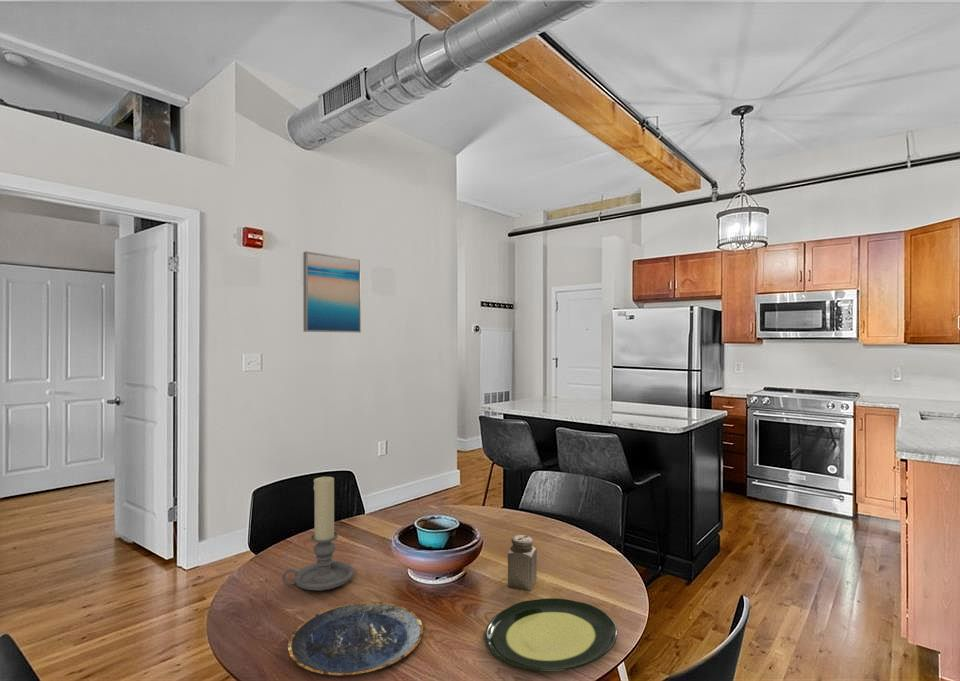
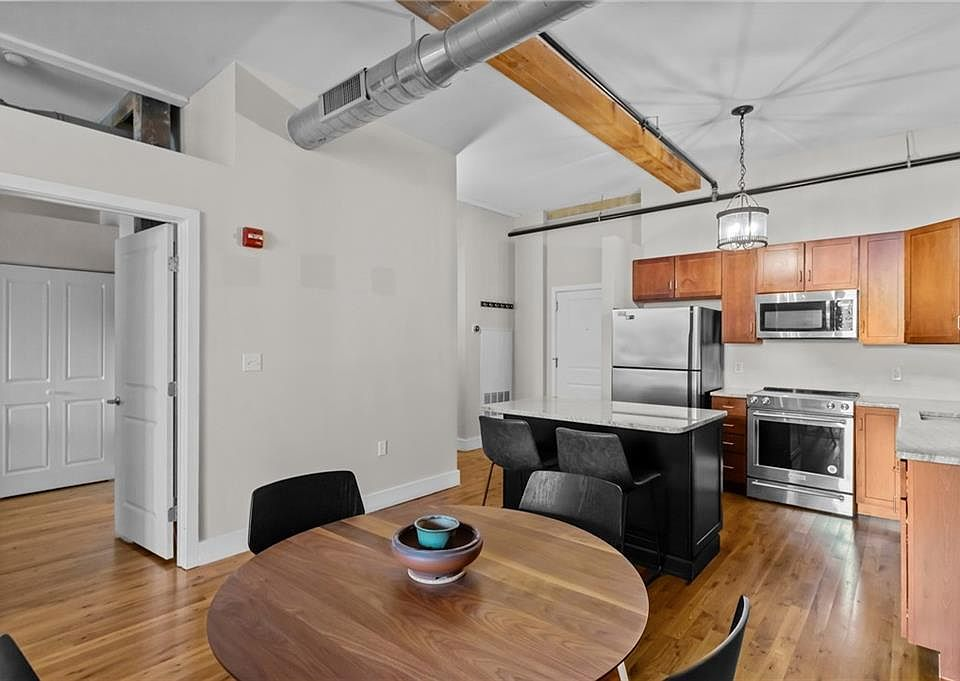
- plate [287,601,424,678]
- plate [483,597,618,672]
- candle holder [281,476,355,592]
- salt shaker [507,534,538,591]
- wall art [302,250,362,334]
